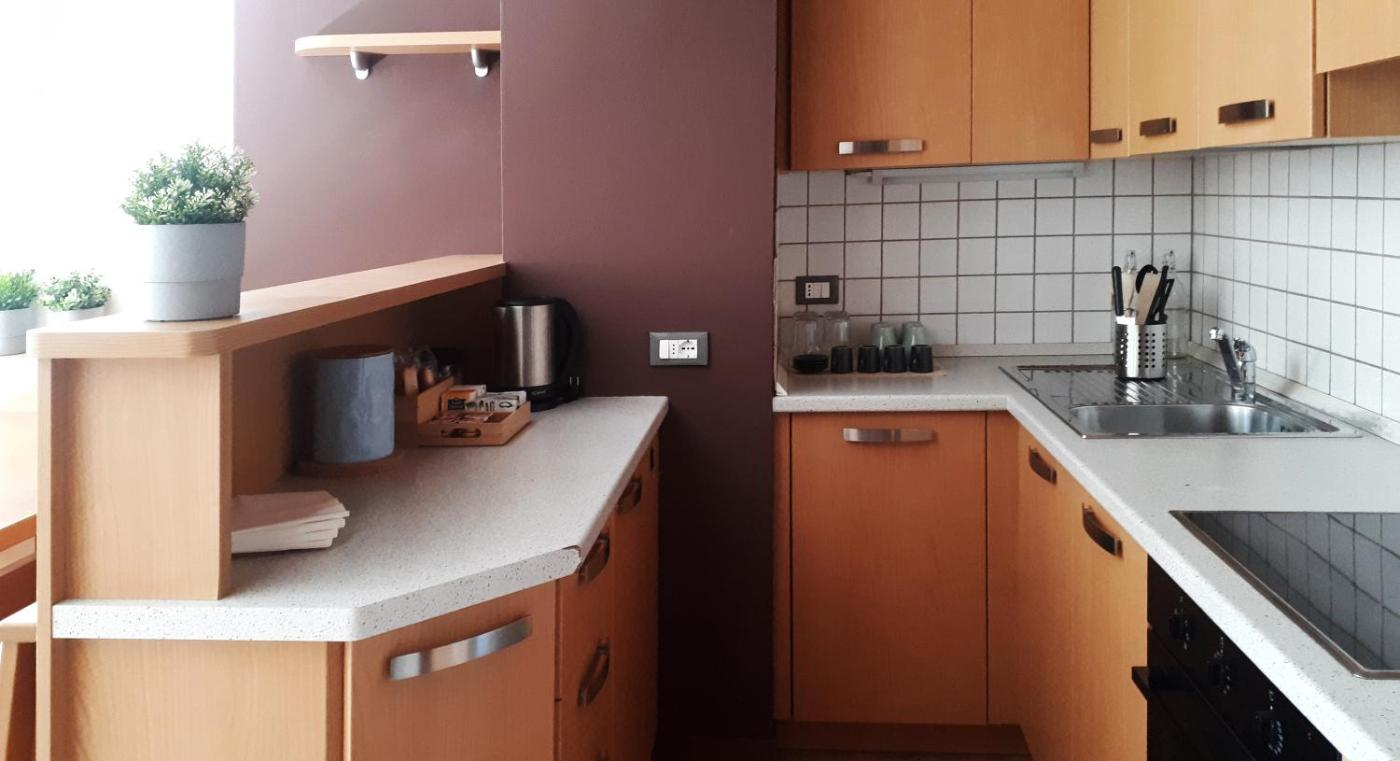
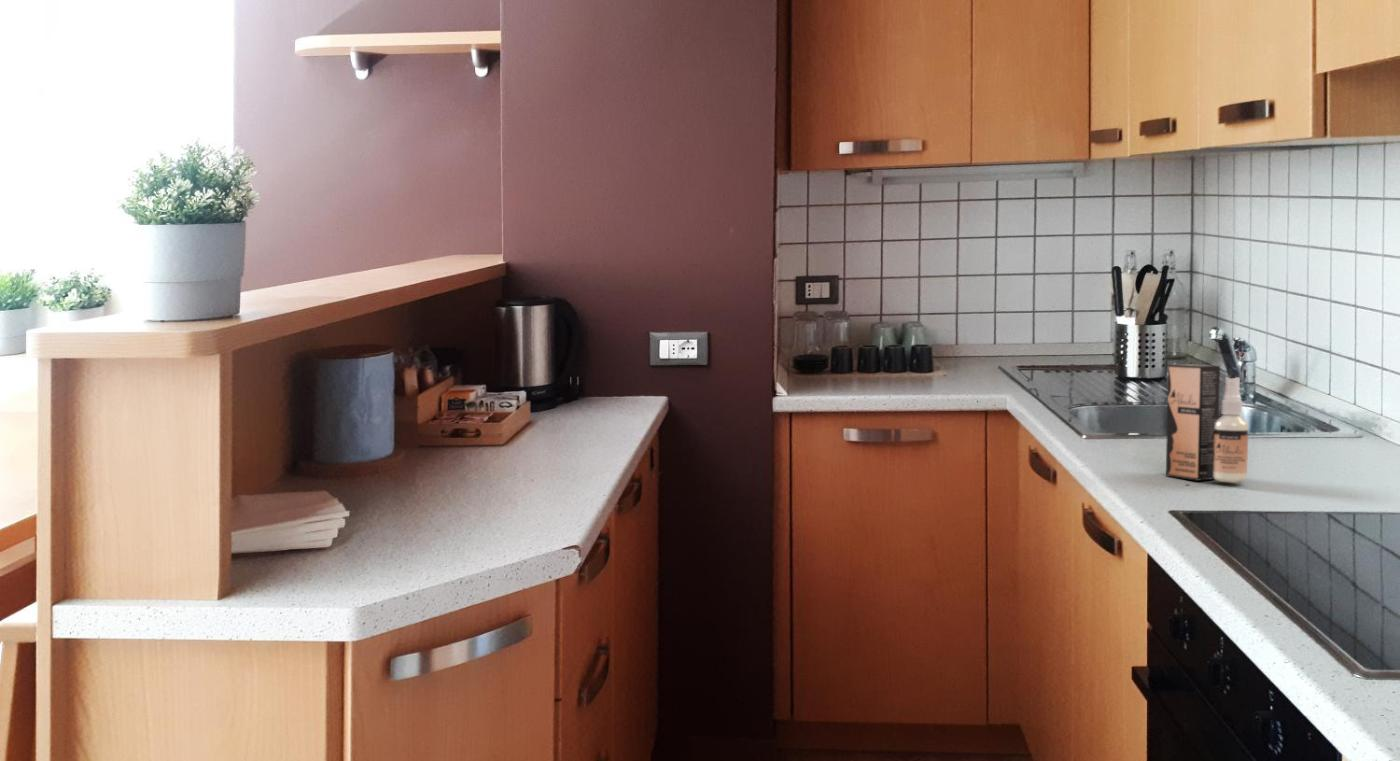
+ spray bottle [1165,363,1249,484]
